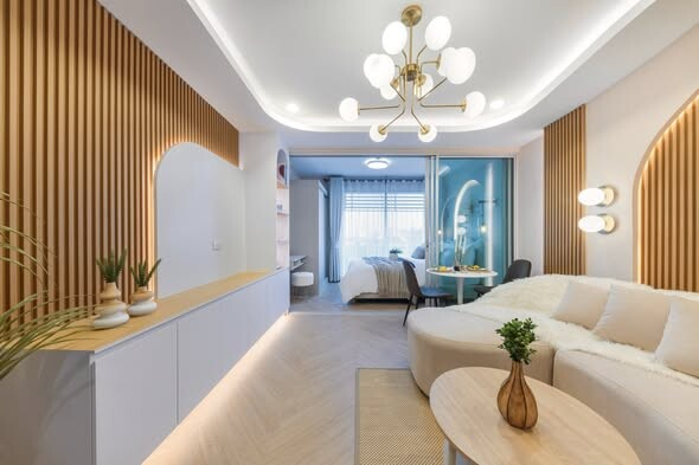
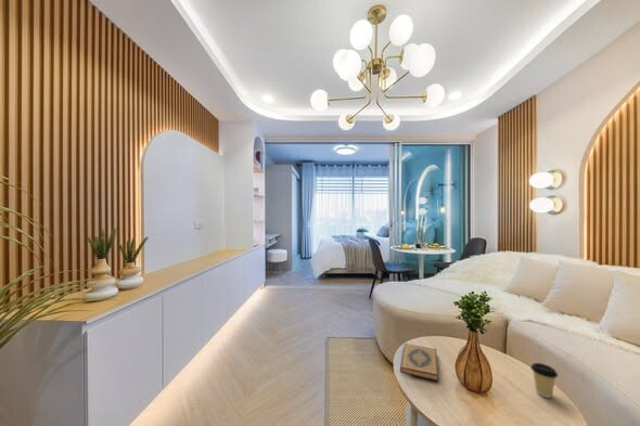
+ coffee cup [529,362,559,399]
+ hardback book [399,343,439,383]
